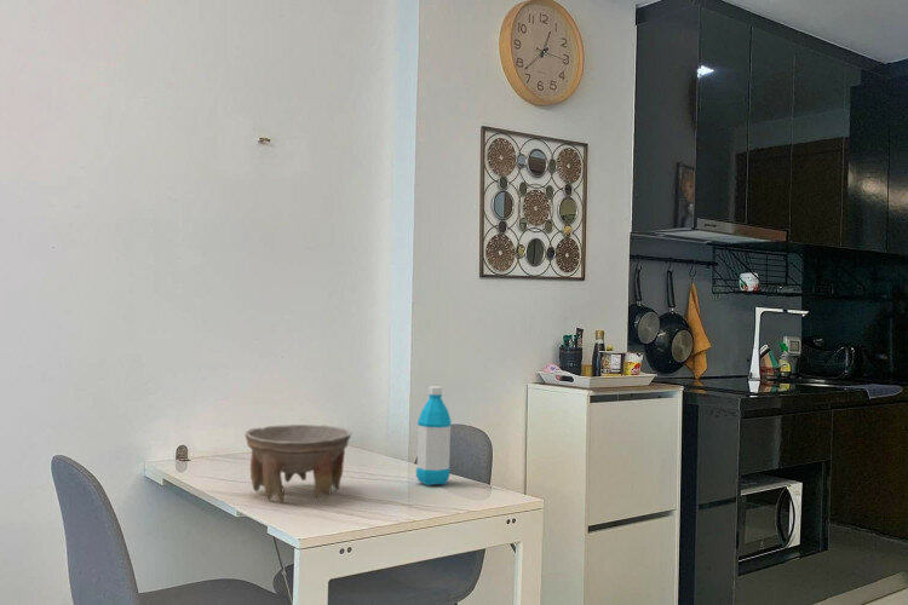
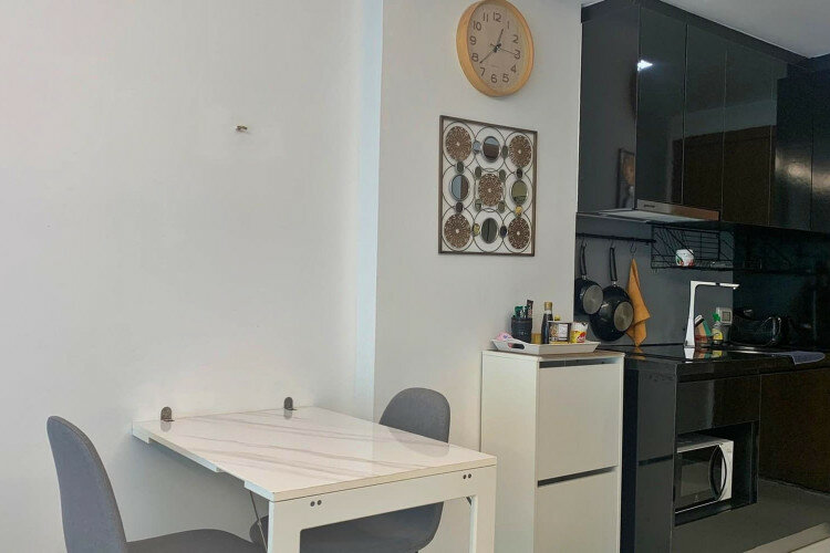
- water bottle [415,385,453,486]
- bowl [243,424,352,505]
